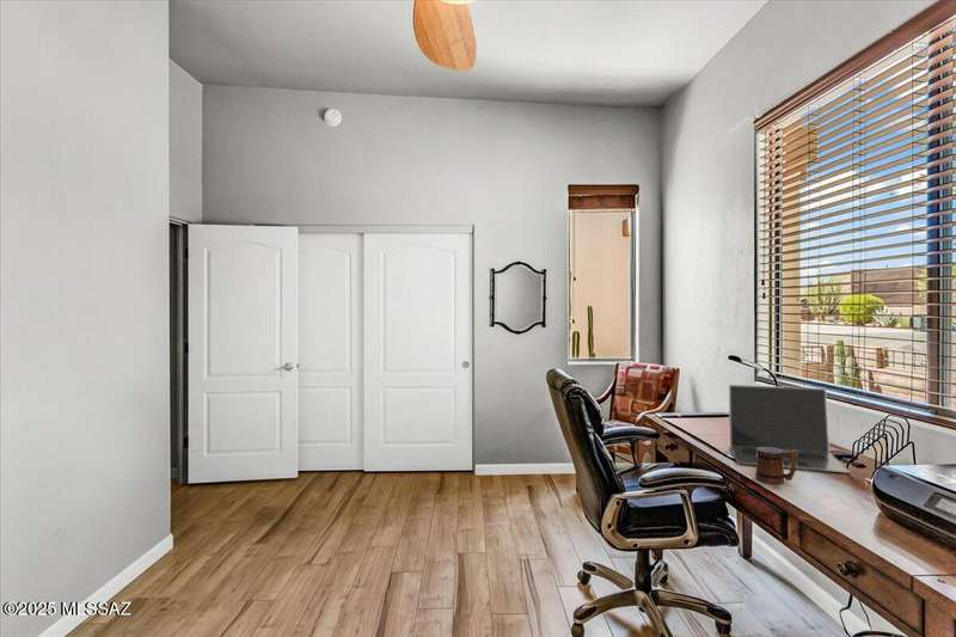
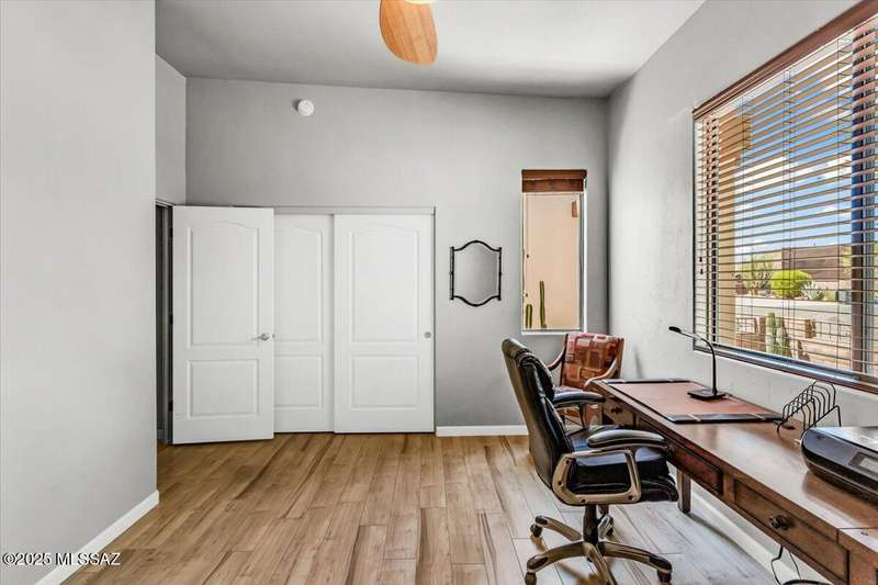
- laptop [728,384,851,474]
- mug [754,448,797,485]
